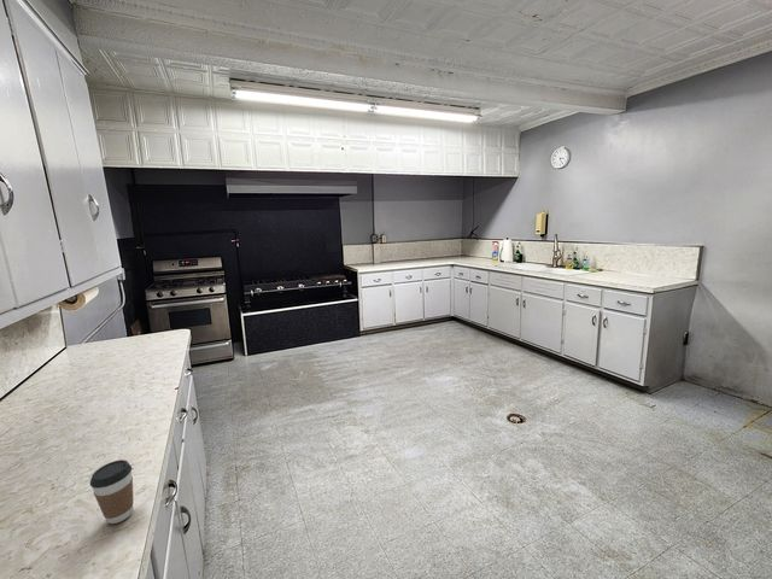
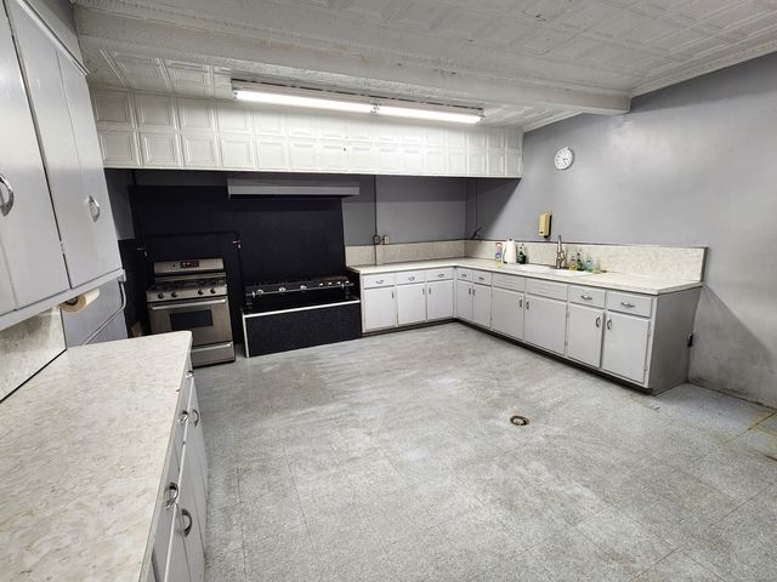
- coffee cup [88,458,135,525]
